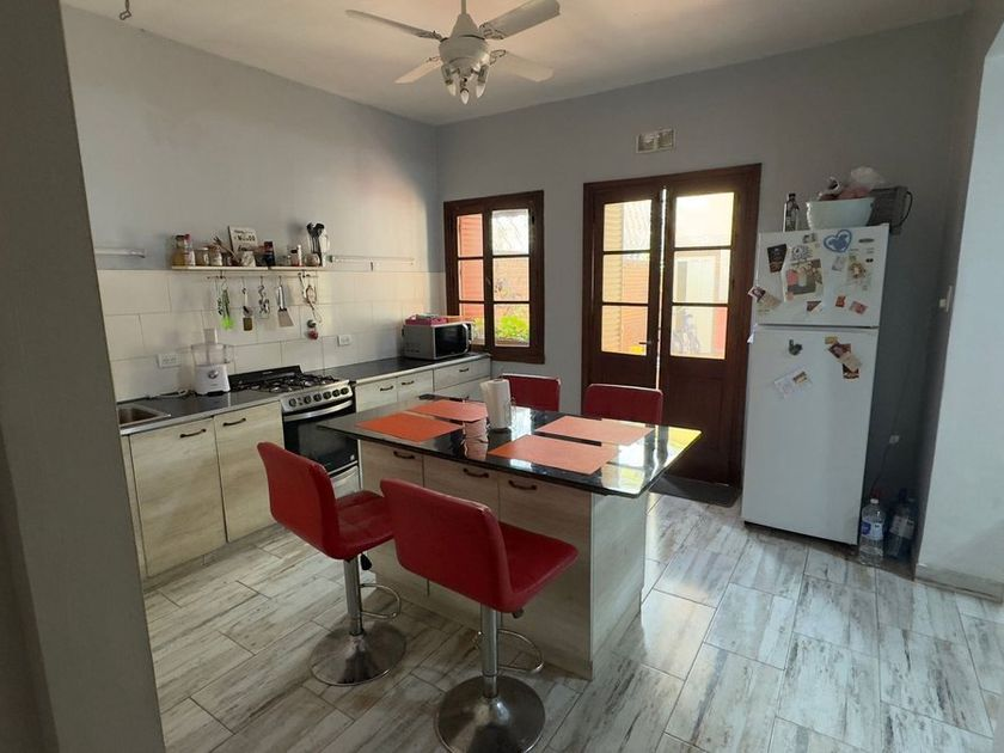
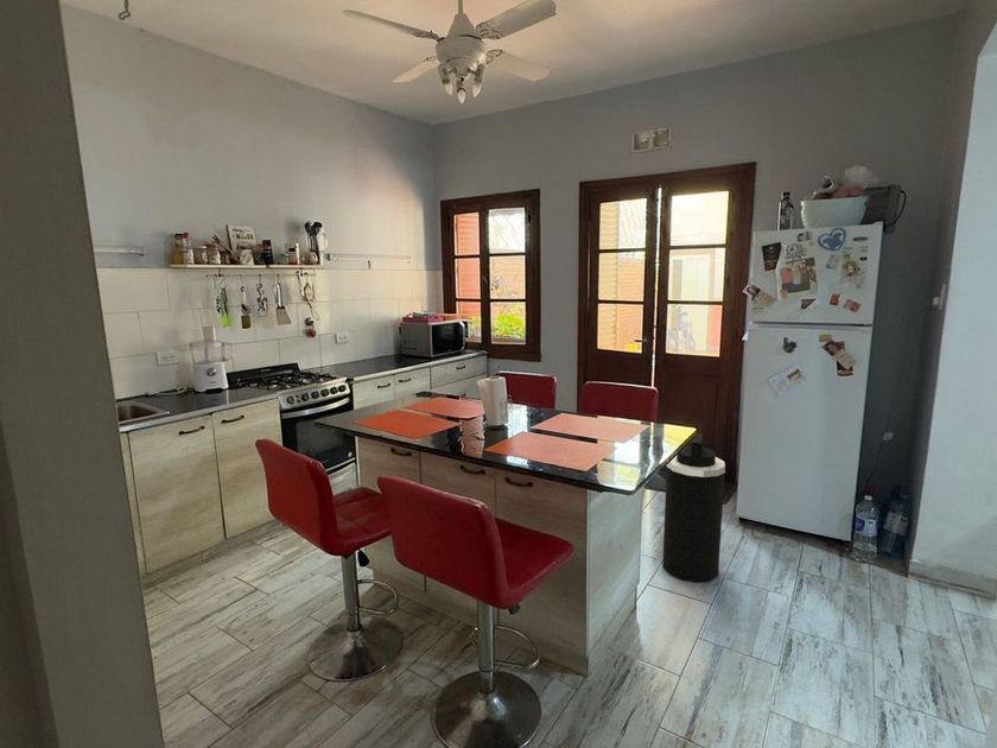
+ trash can [661,432,726,584]
